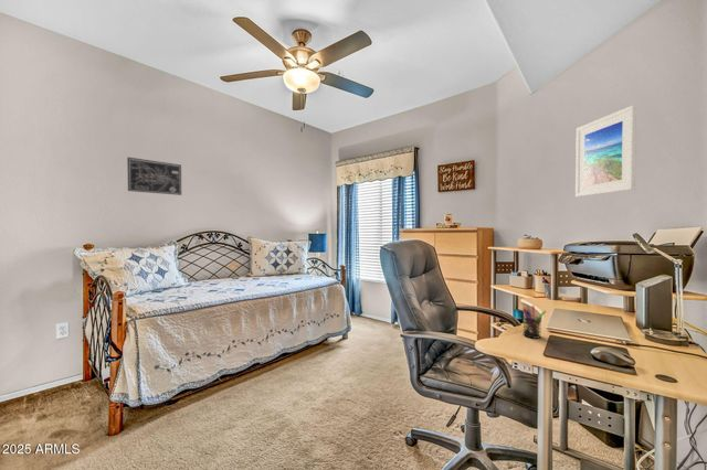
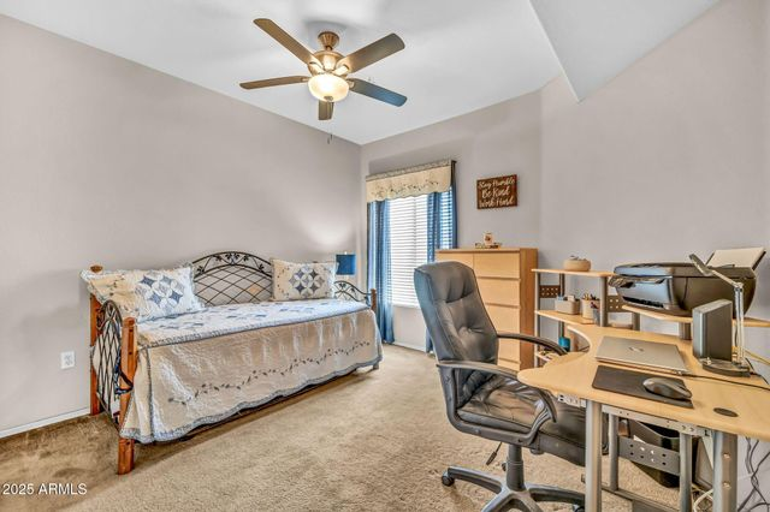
- pen holder [521,305,548,340]
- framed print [574,104,637,197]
- wall art [126,157,182,196]
